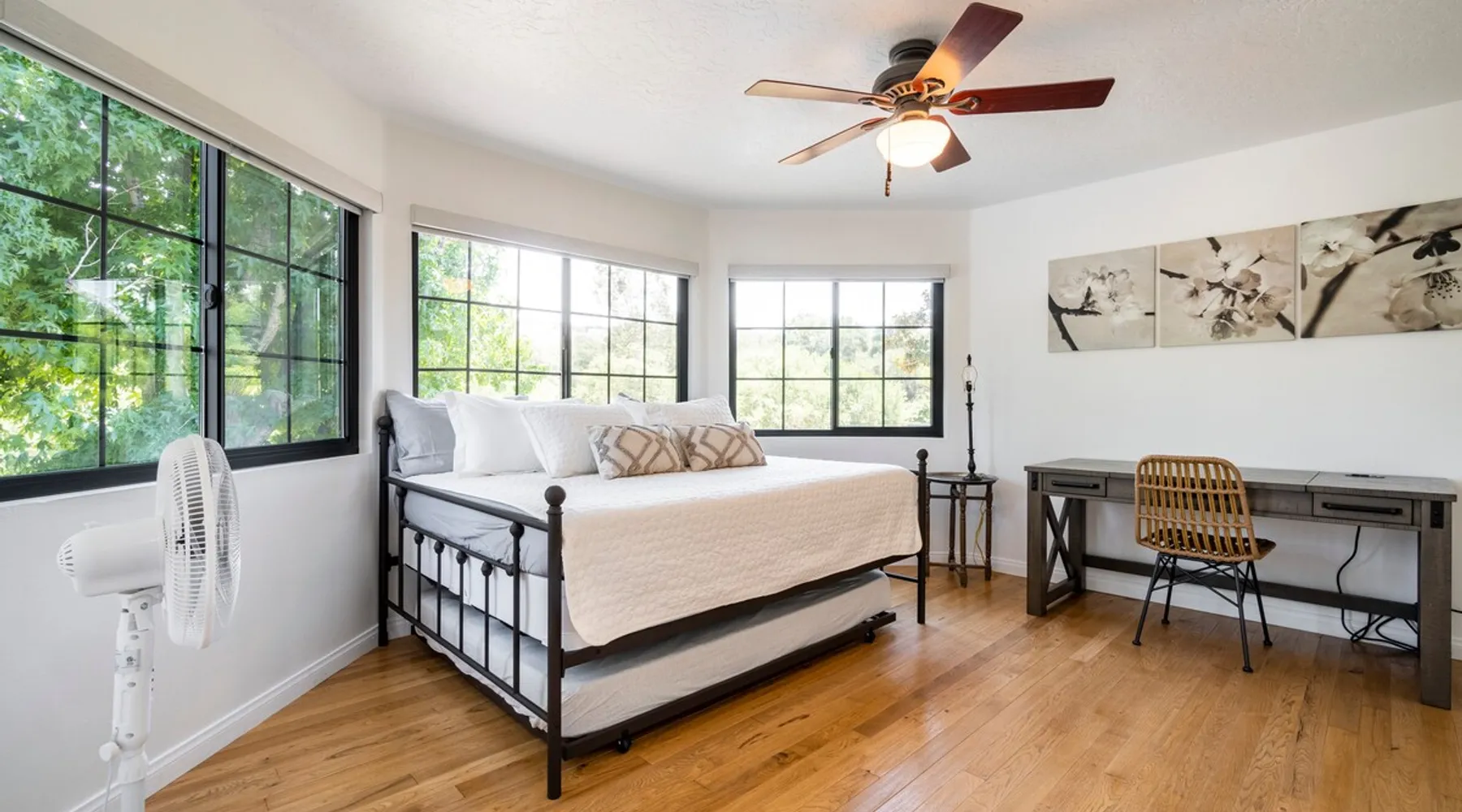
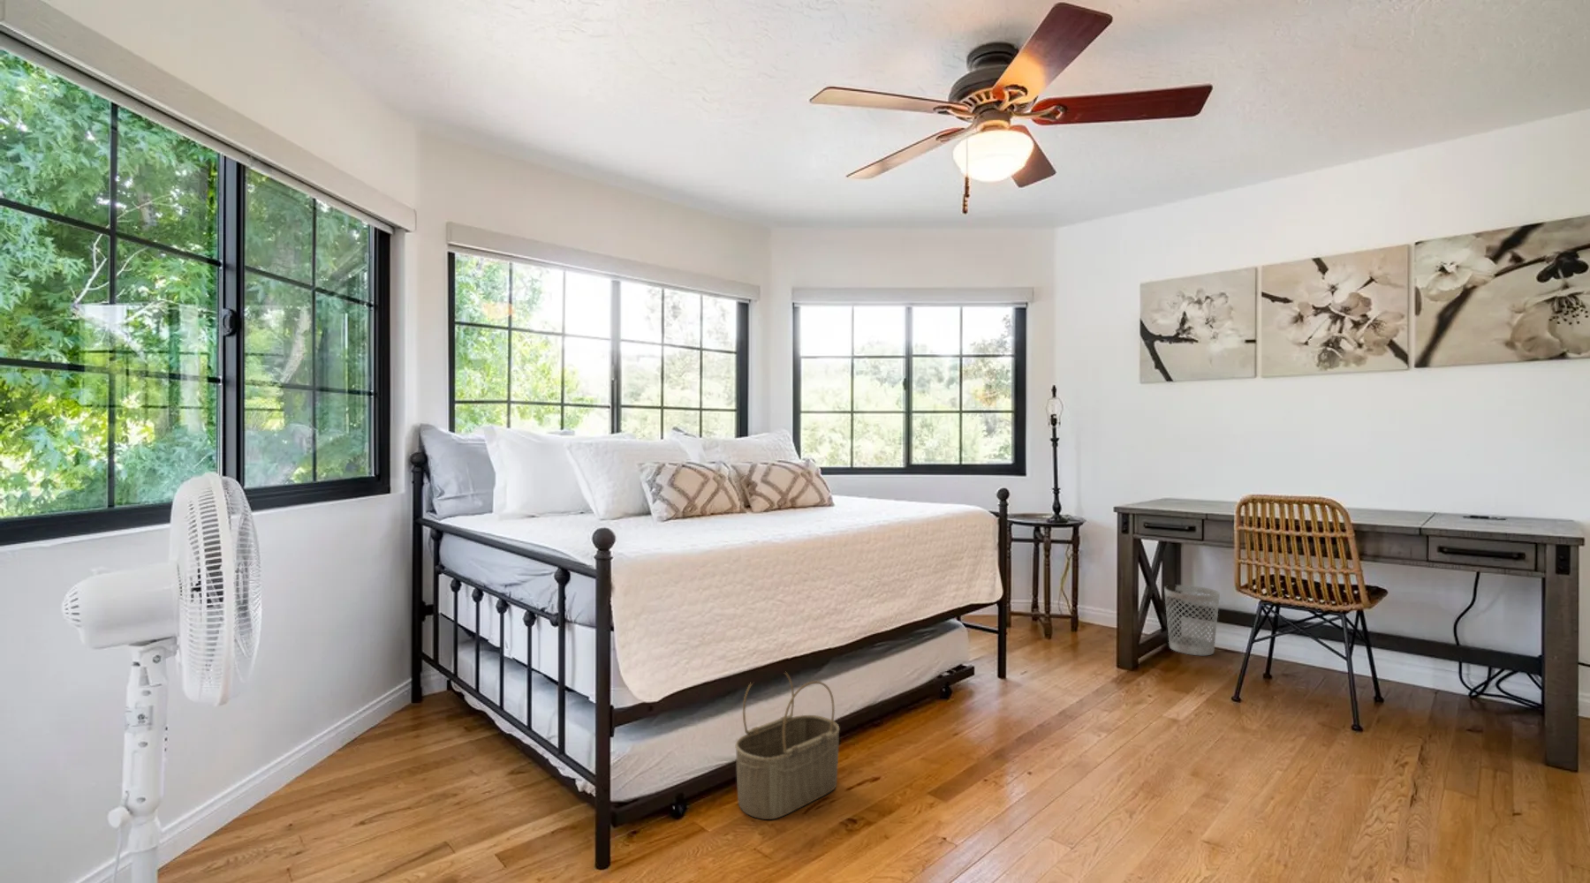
+ wastebasket [1164,585,1220,656]
+ wicker basket [734,672,840,820]
